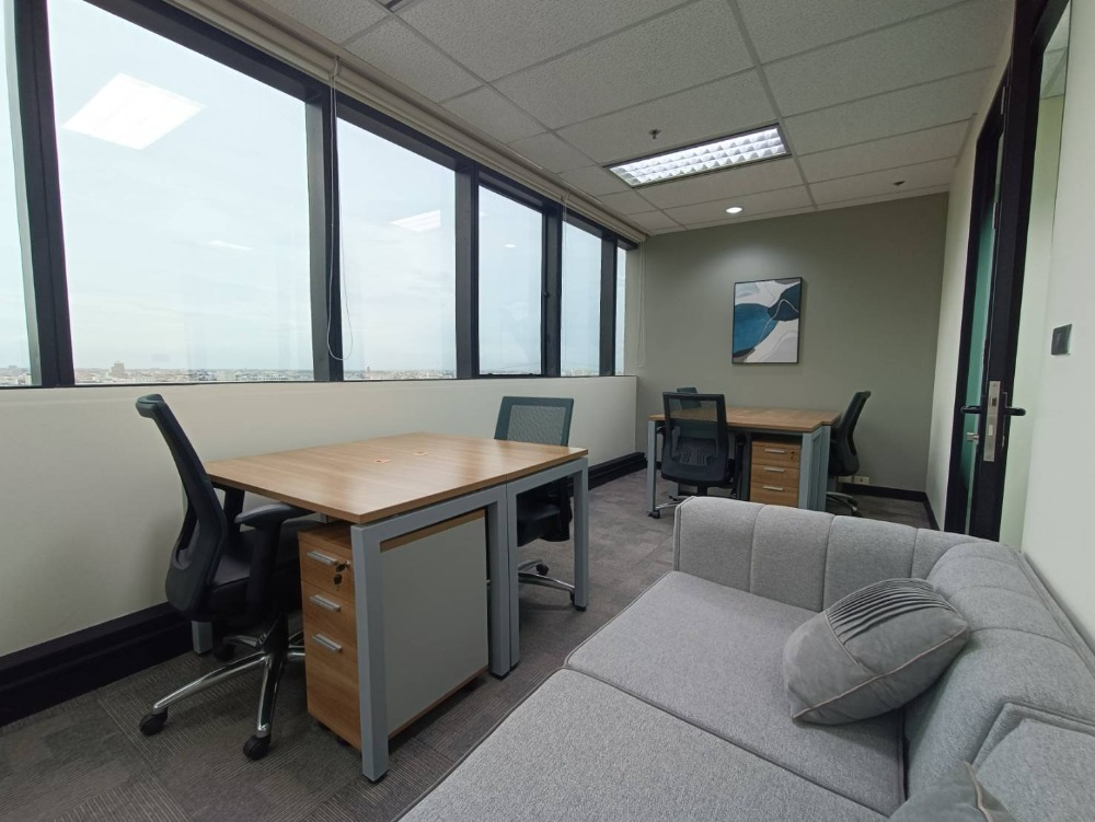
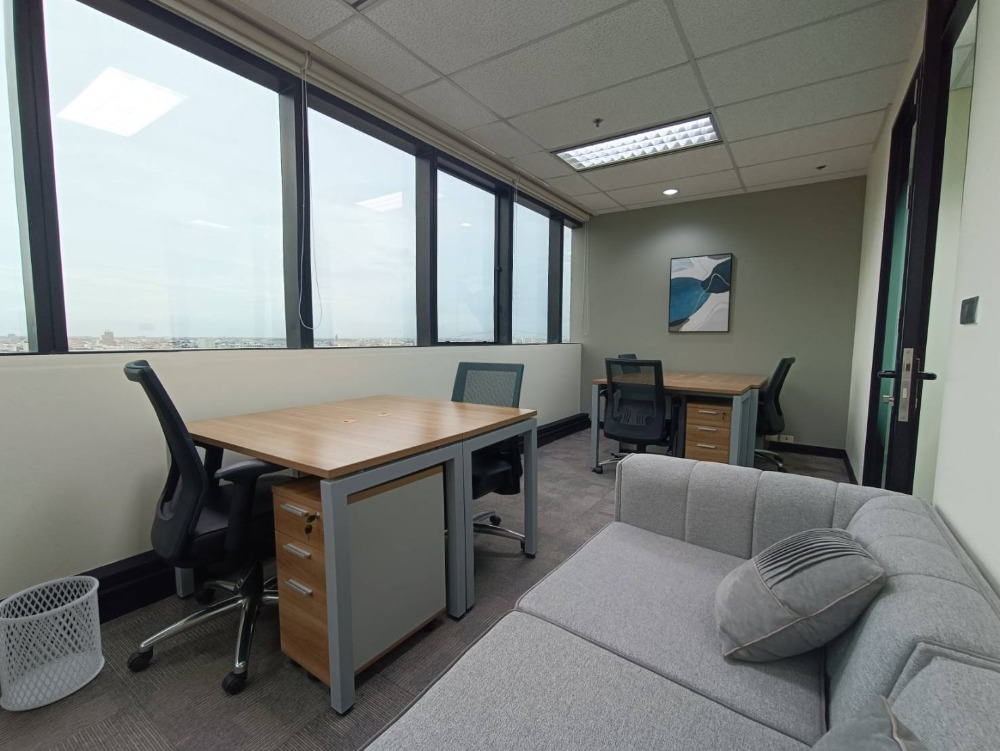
+ wastebasket [0,575,106,712]
